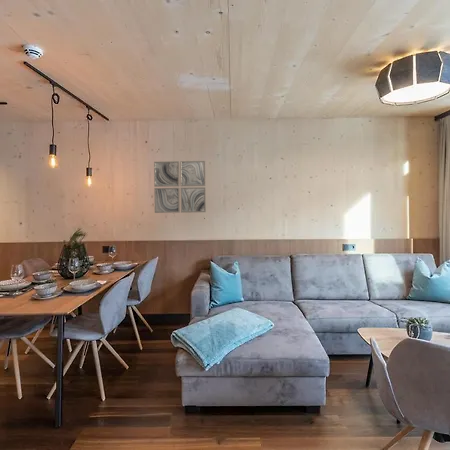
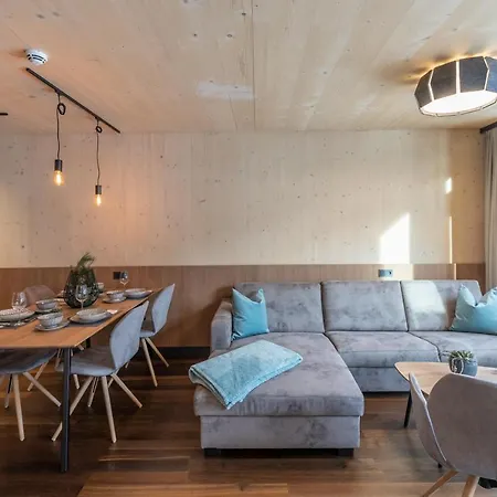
- wall art [153,160,207,214]
